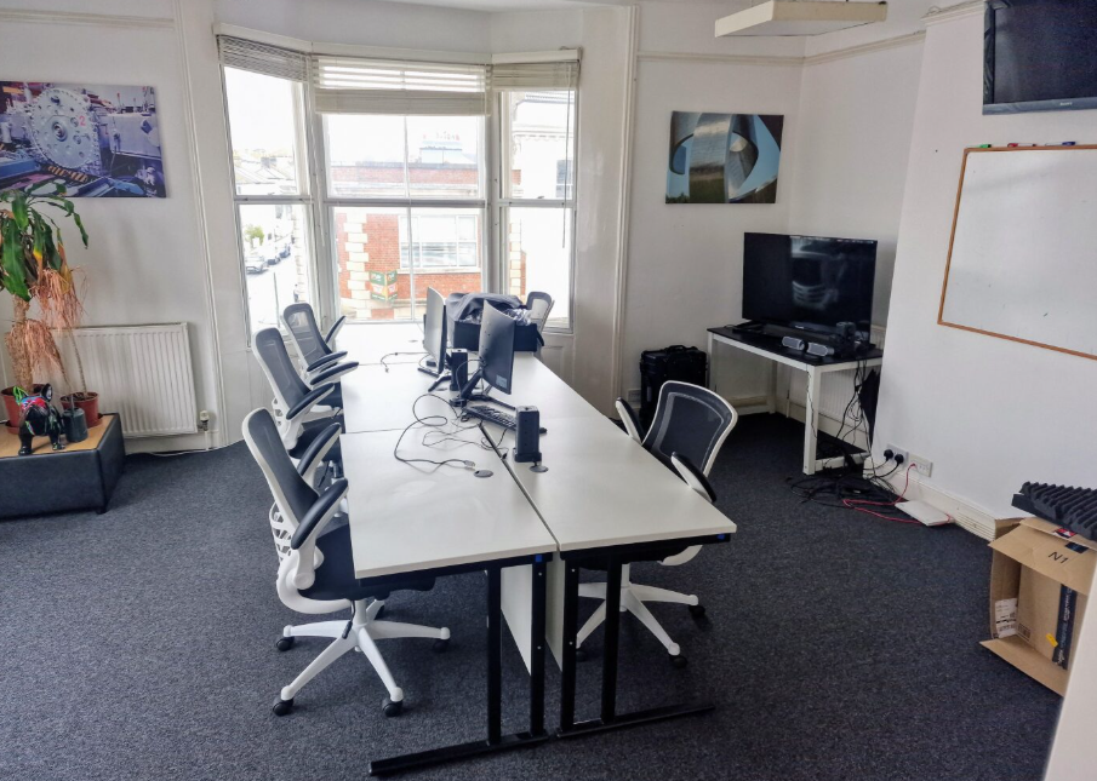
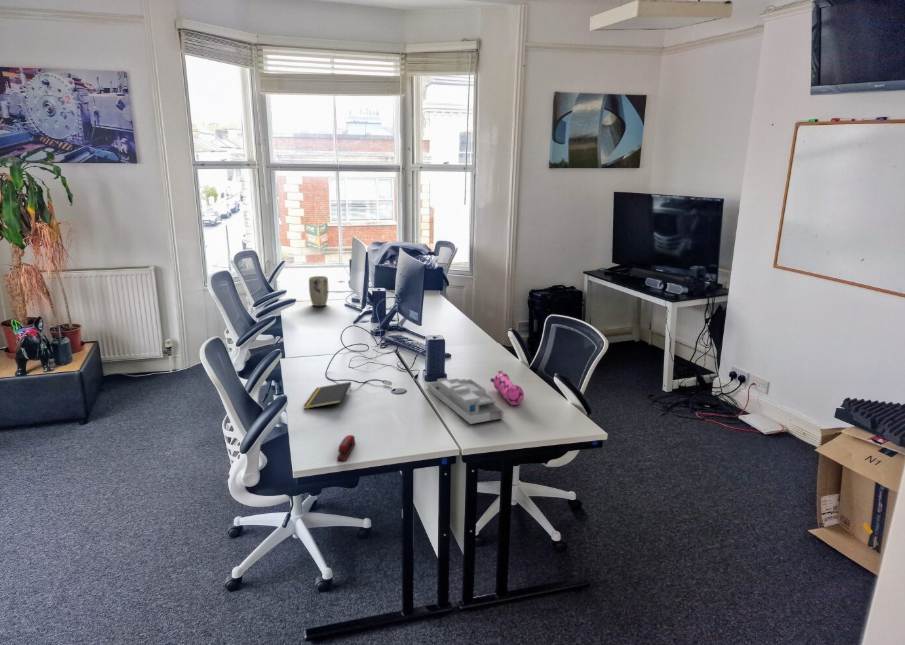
+ desk organizer [427,377,505,425]
+ stapler [336,434,356,462]
+ notepad [303,381,352,410]
+ pencil case [490,370,525,406]
+ plant pot [308,275,329,307]
